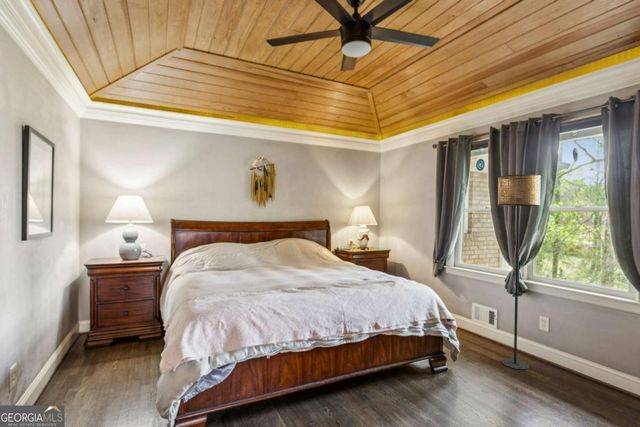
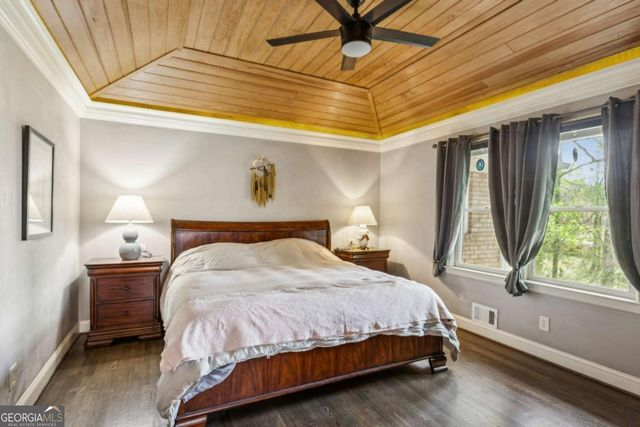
- floor lamp [497,174,542,371]
